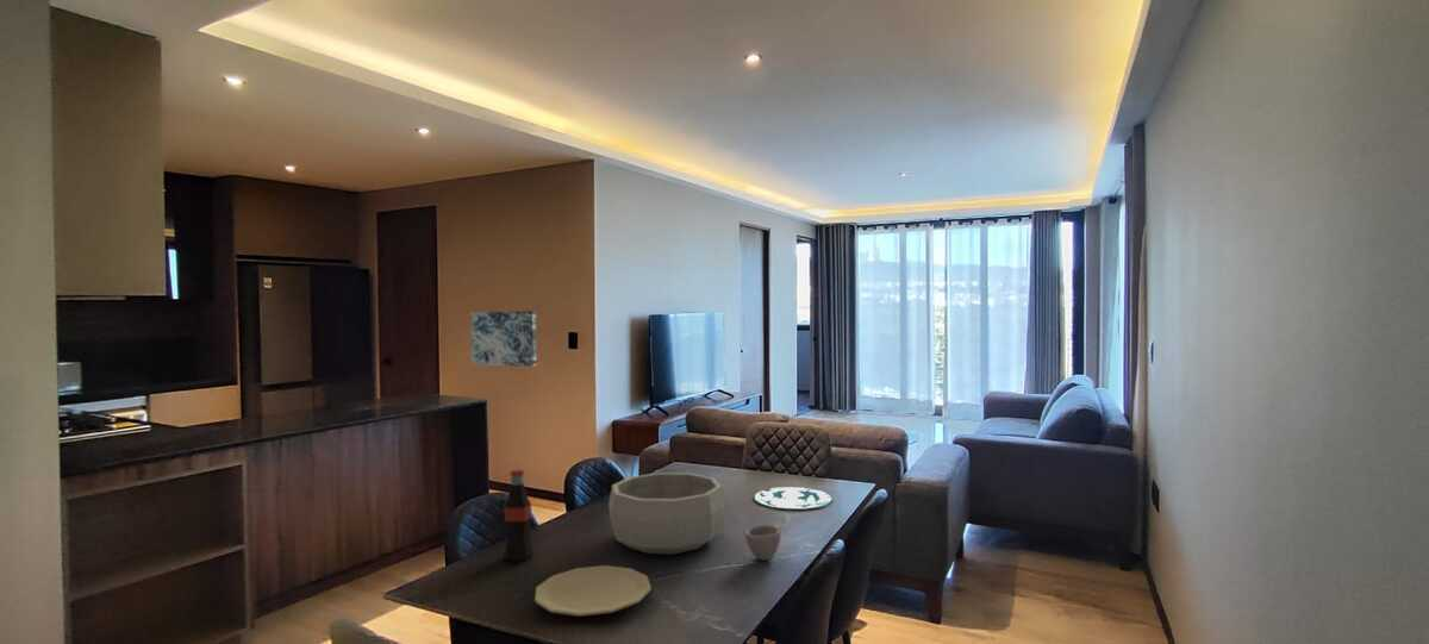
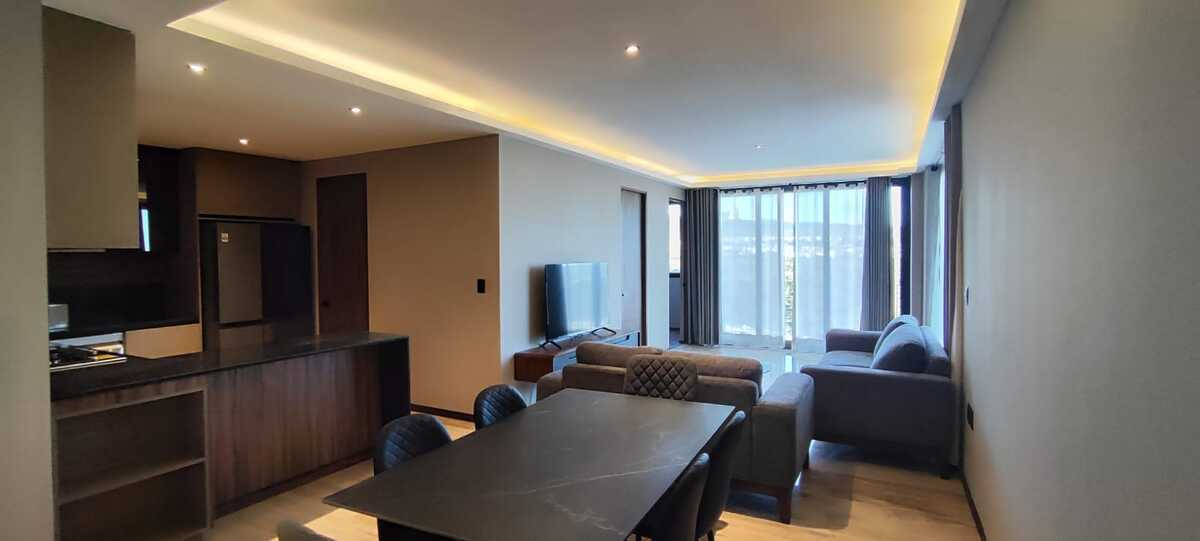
- cup [744,524,782,561]
- decorative bowl [607,471,728,556]
- wall art [469,310,537,368]
- plate [533,564,653,618]
- bottle [503,468,535,563]
- plate [753,486,834,509]
